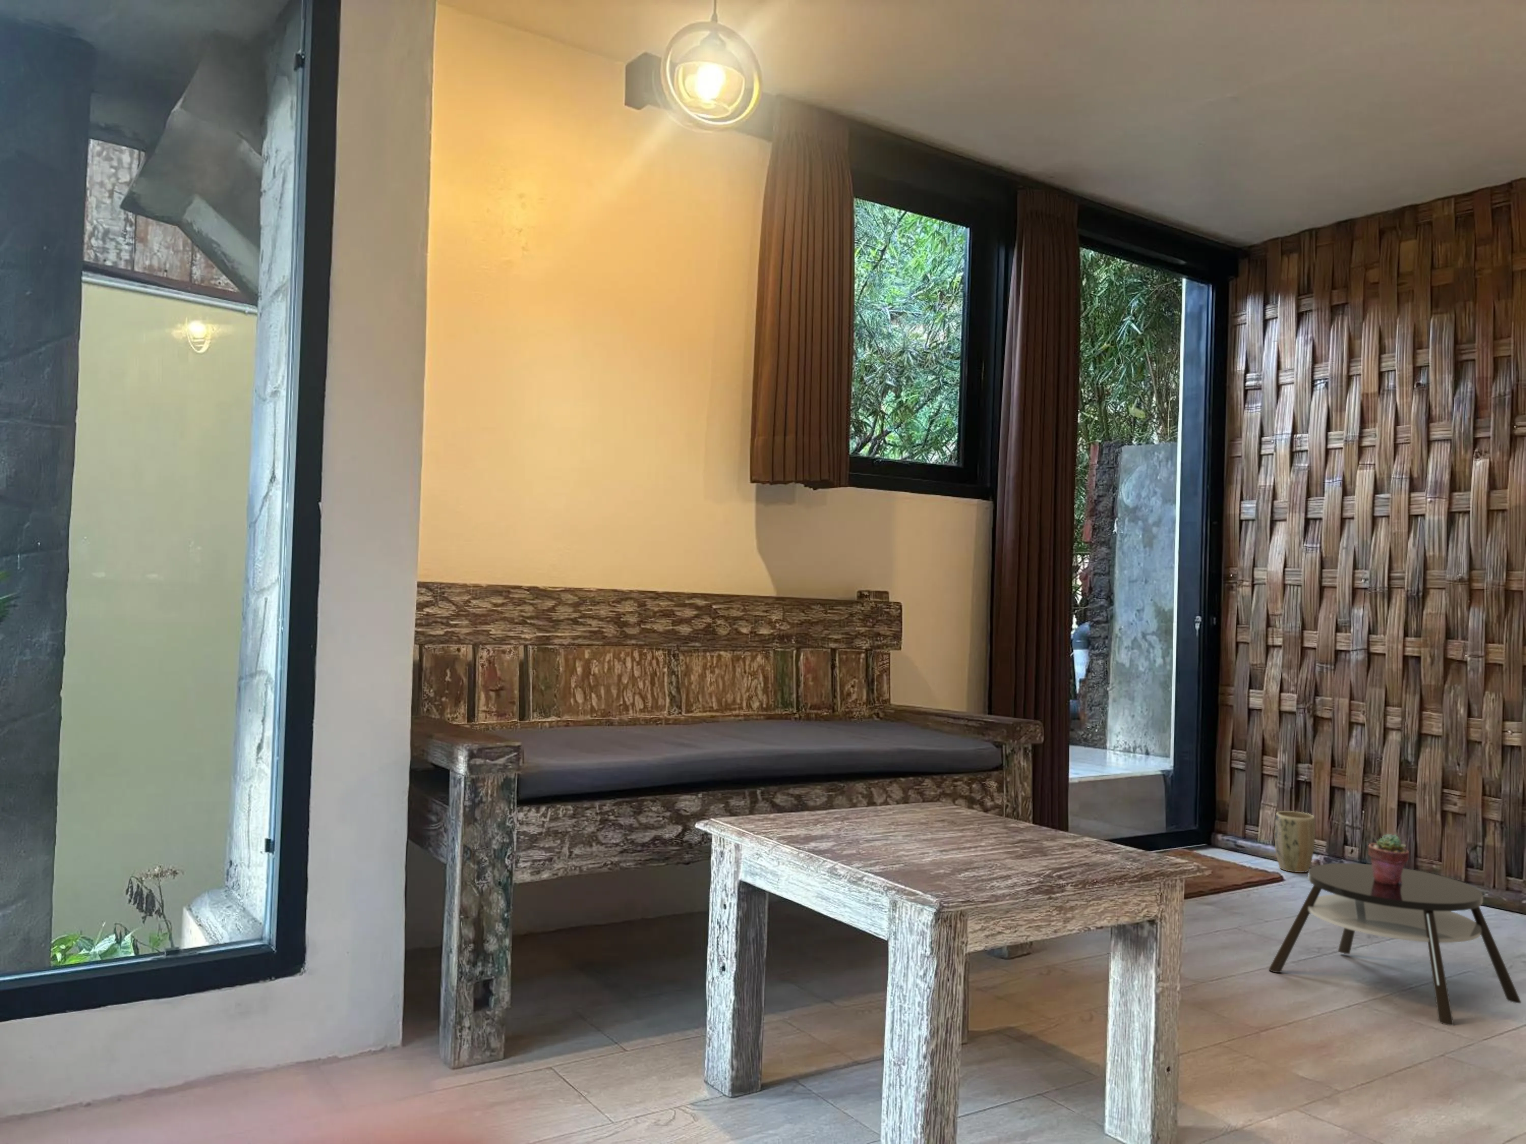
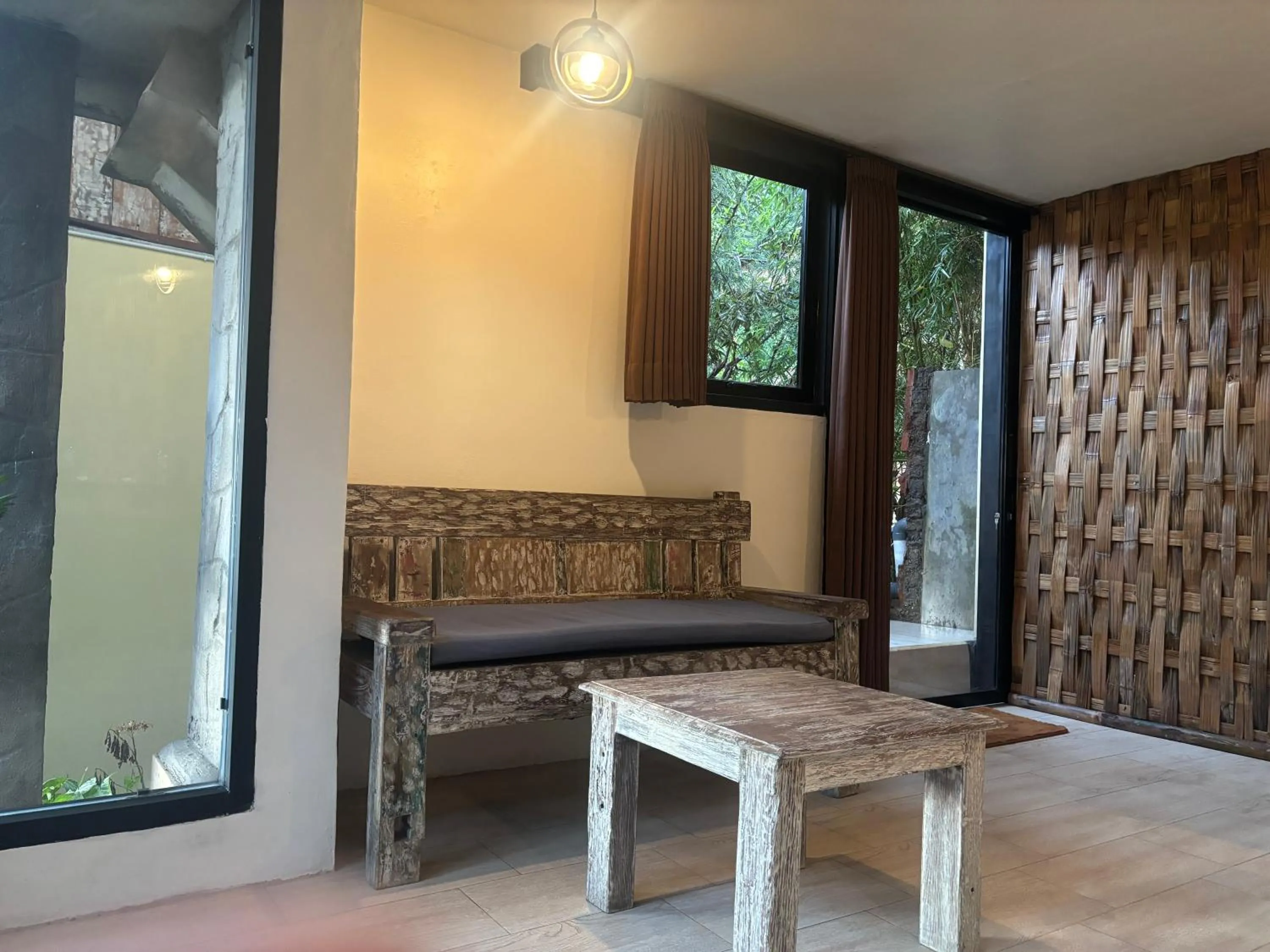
- plant pot [1274,810,1316,872]
- potted succulent [1367,833,1409,884]
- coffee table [1268,863,1522,1026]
